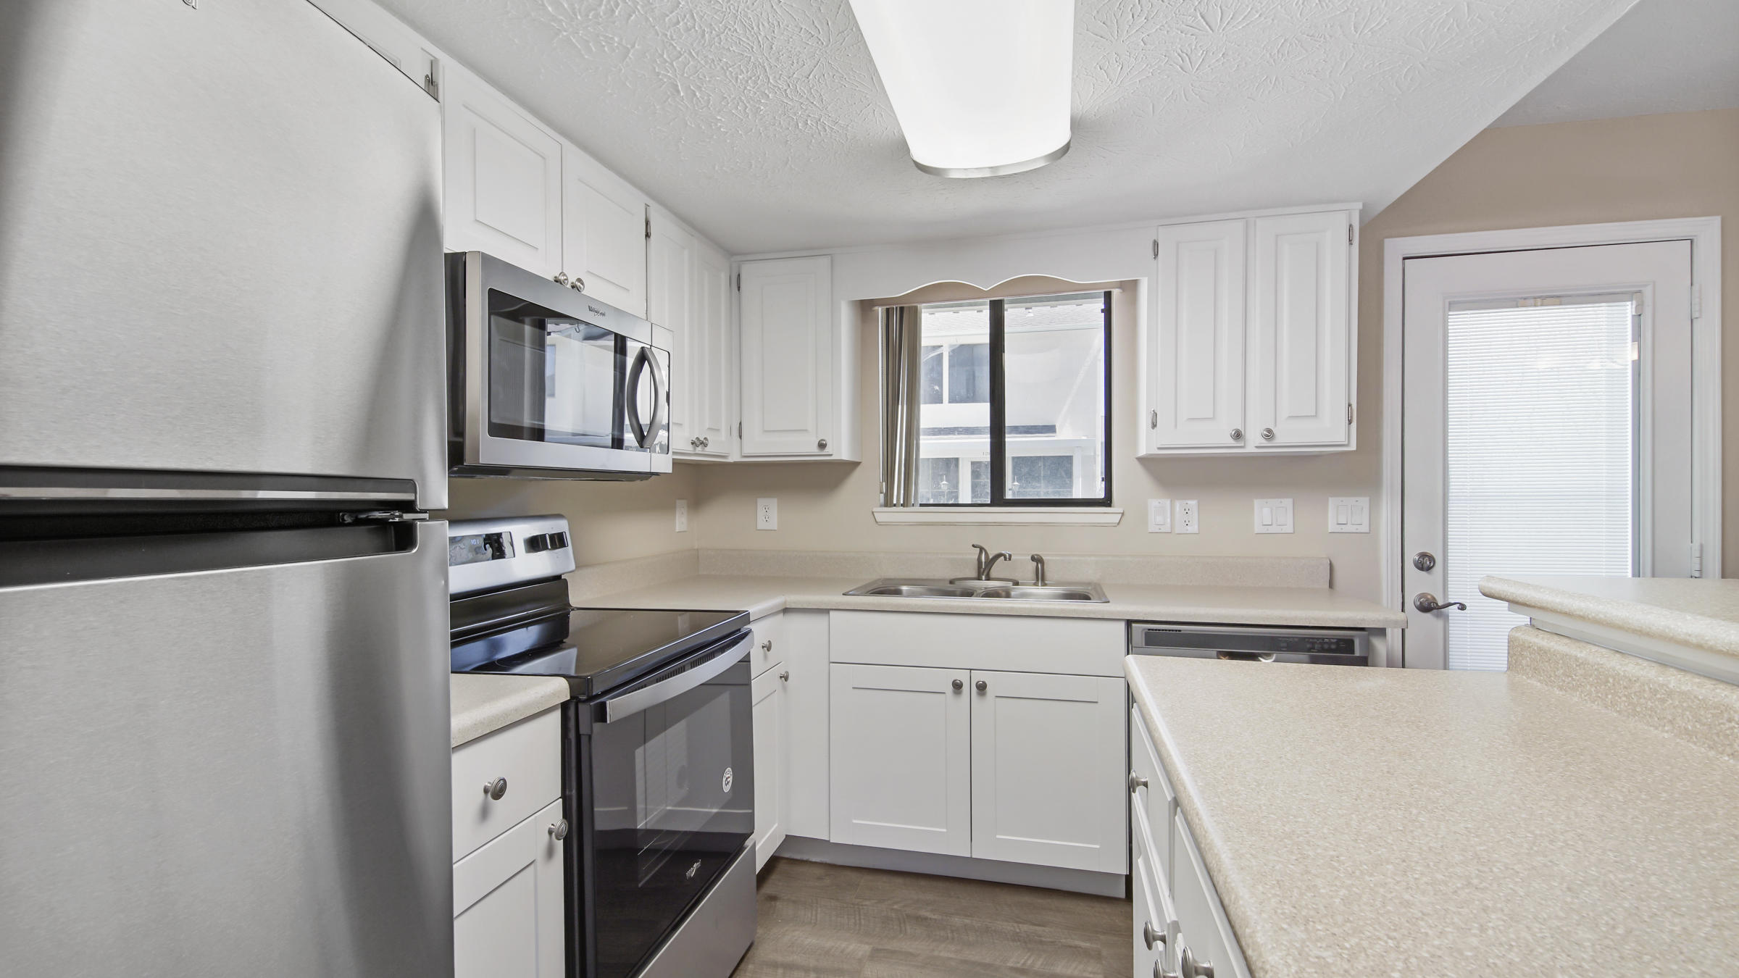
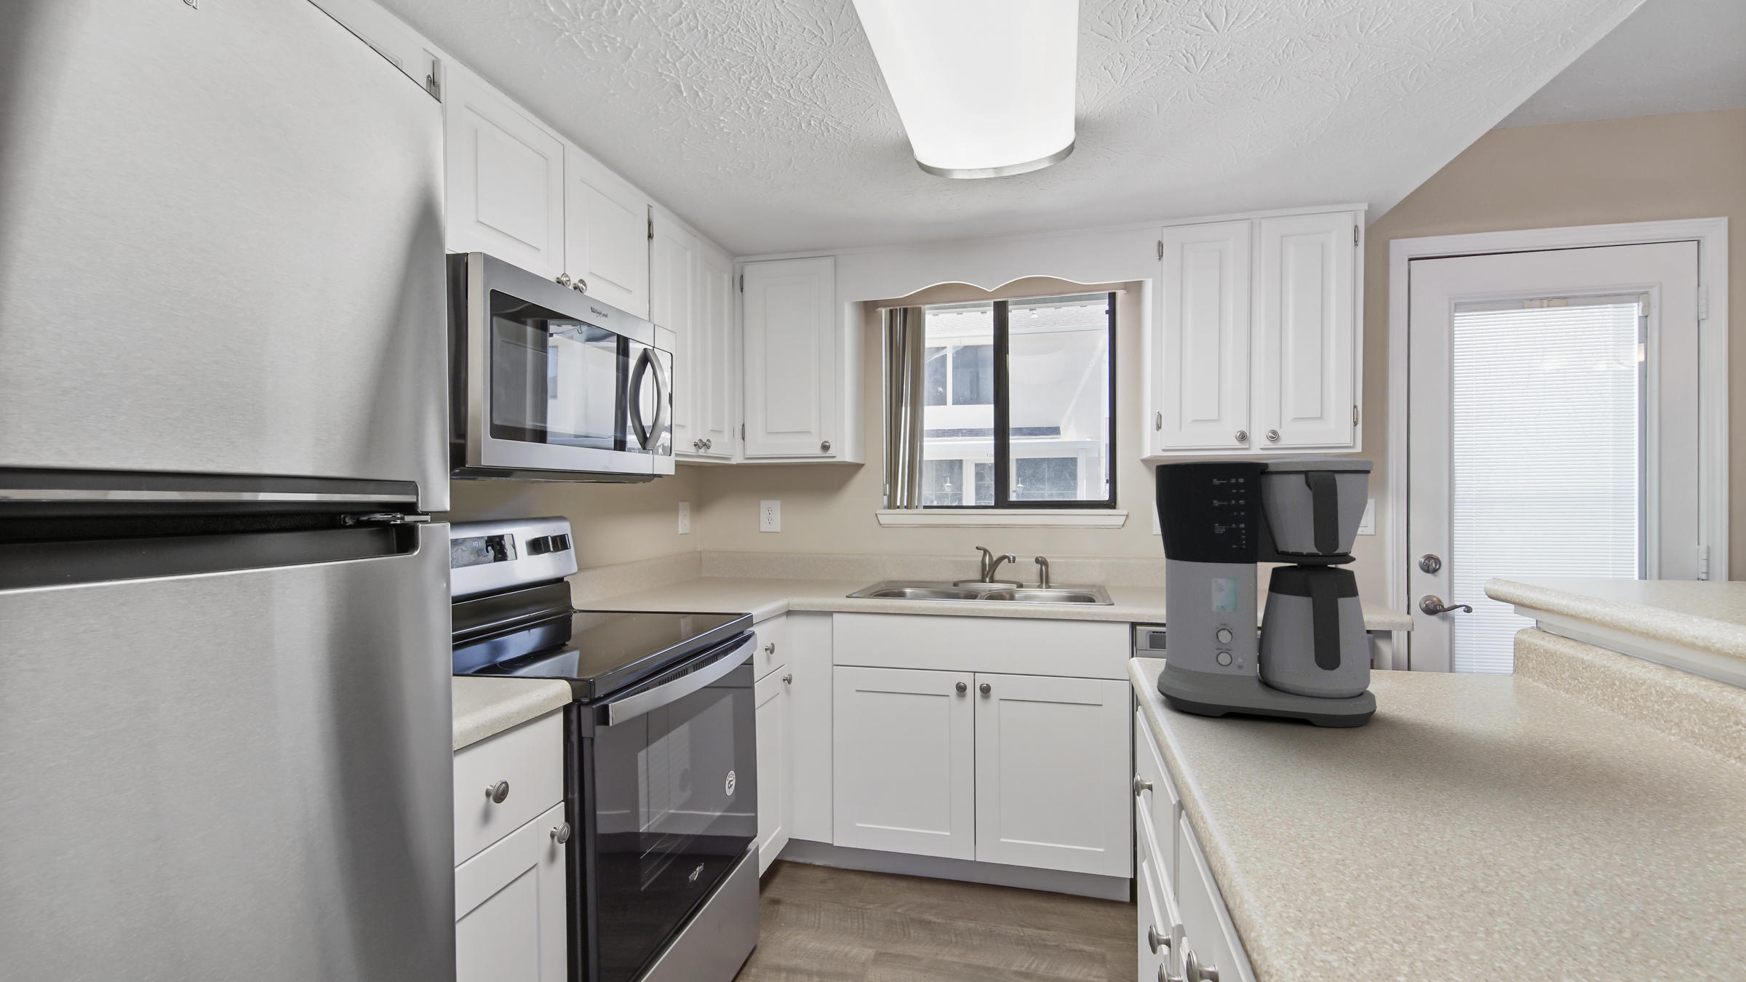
+ coffee maker [1155,456,1377,728]
